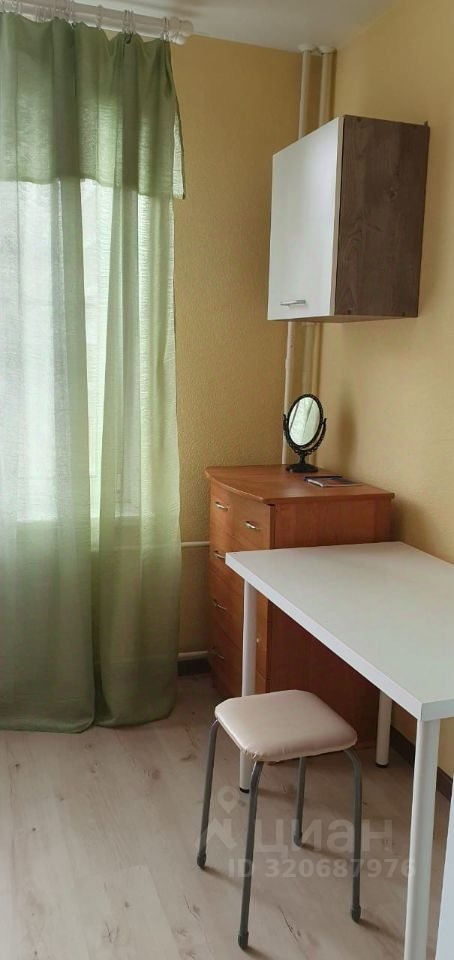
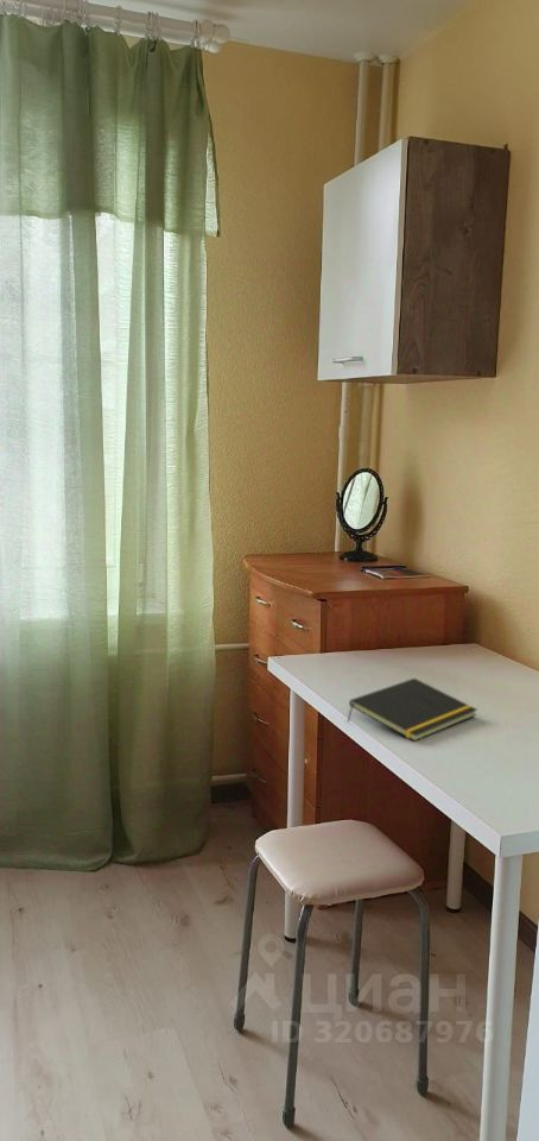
+ notepad [347,677,478,743]
